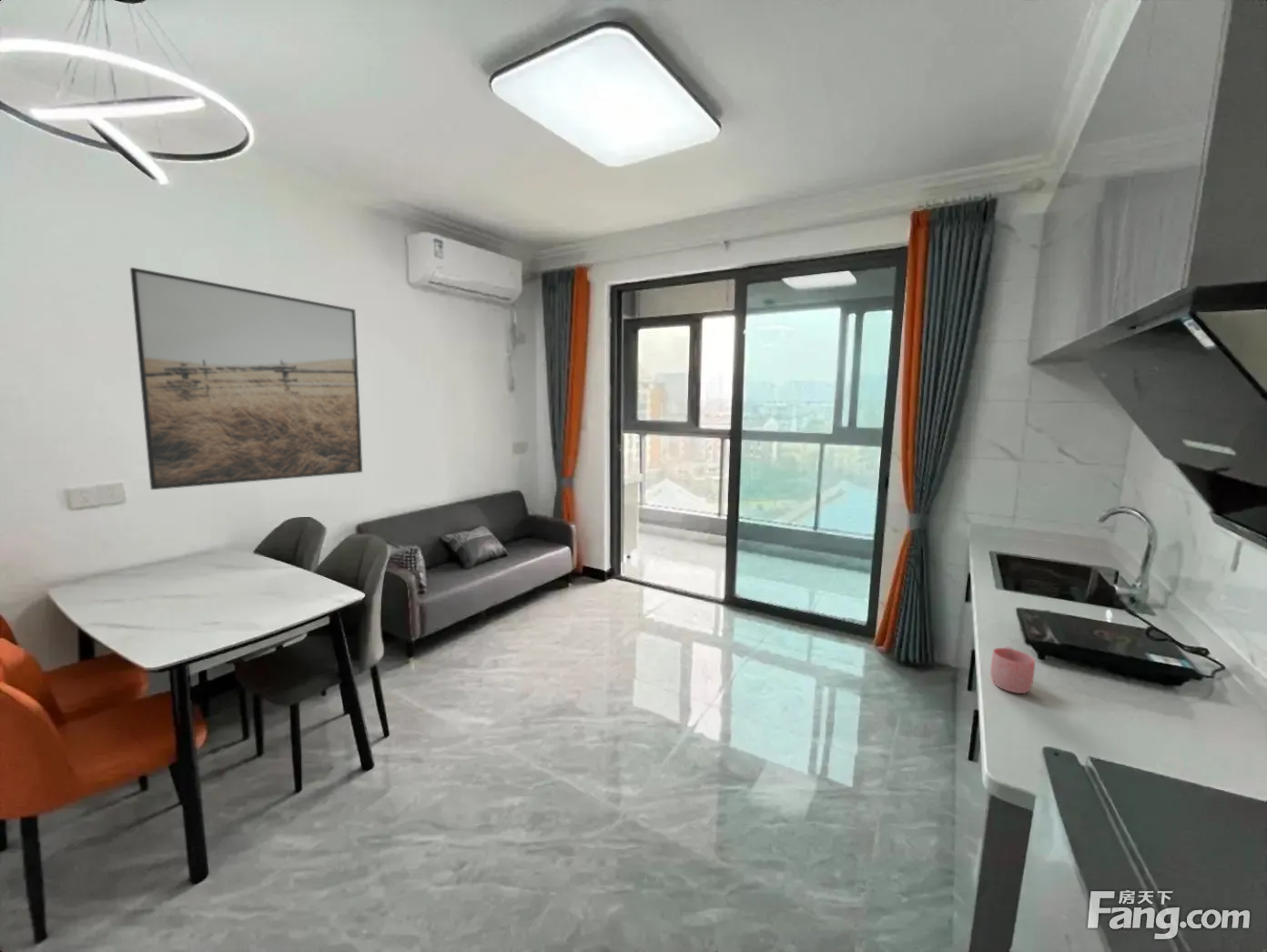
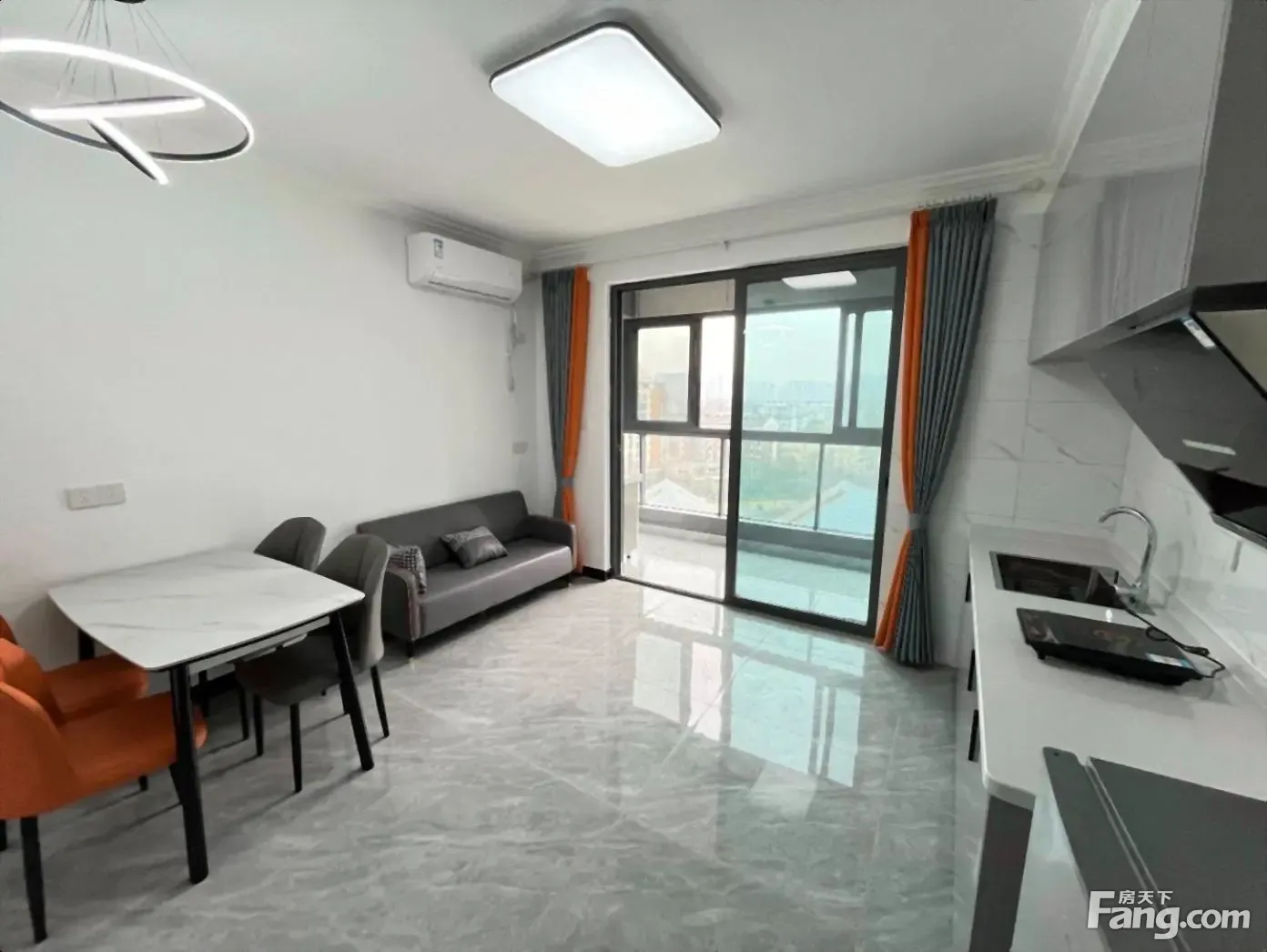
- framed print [129,267,363,491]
- mug [989,644,1036,694]
